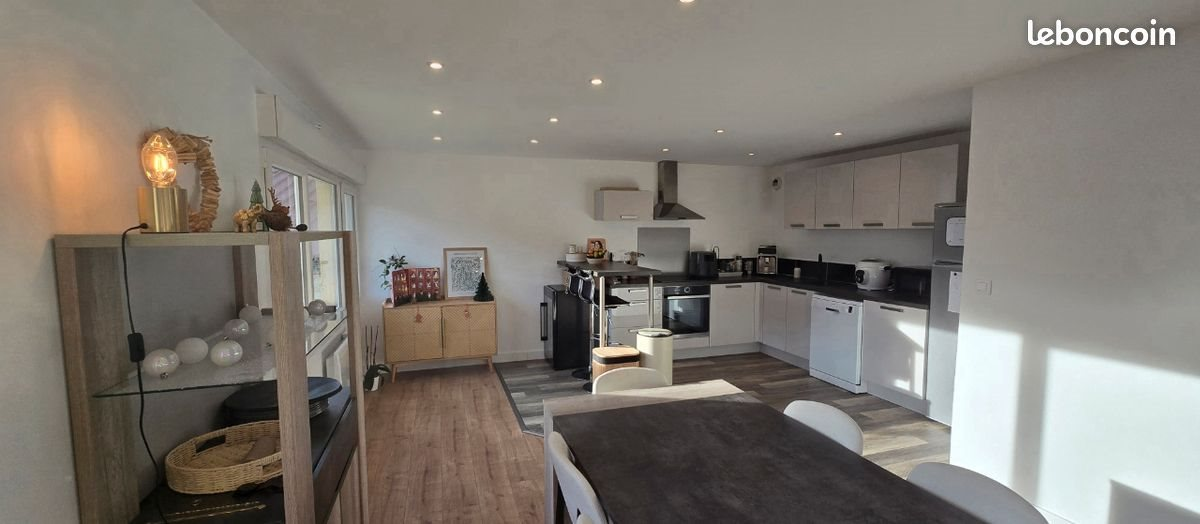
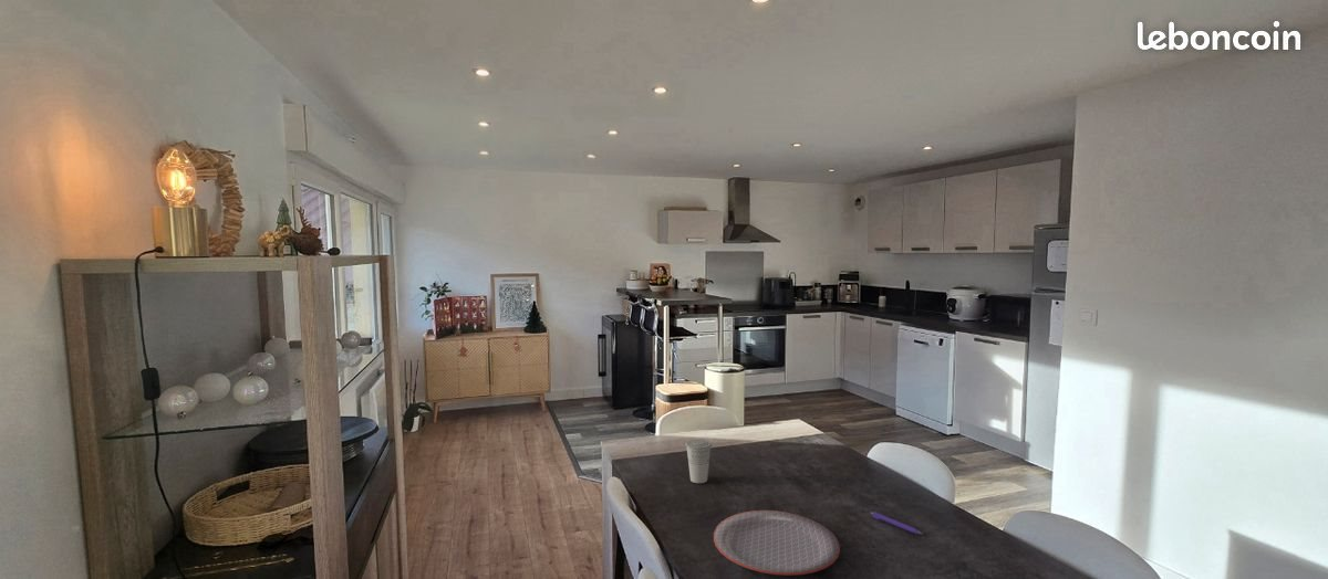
+ pen [870,510,923,535]
+ cup [684,438,713,484]
+ plate [713,509,841,577]
